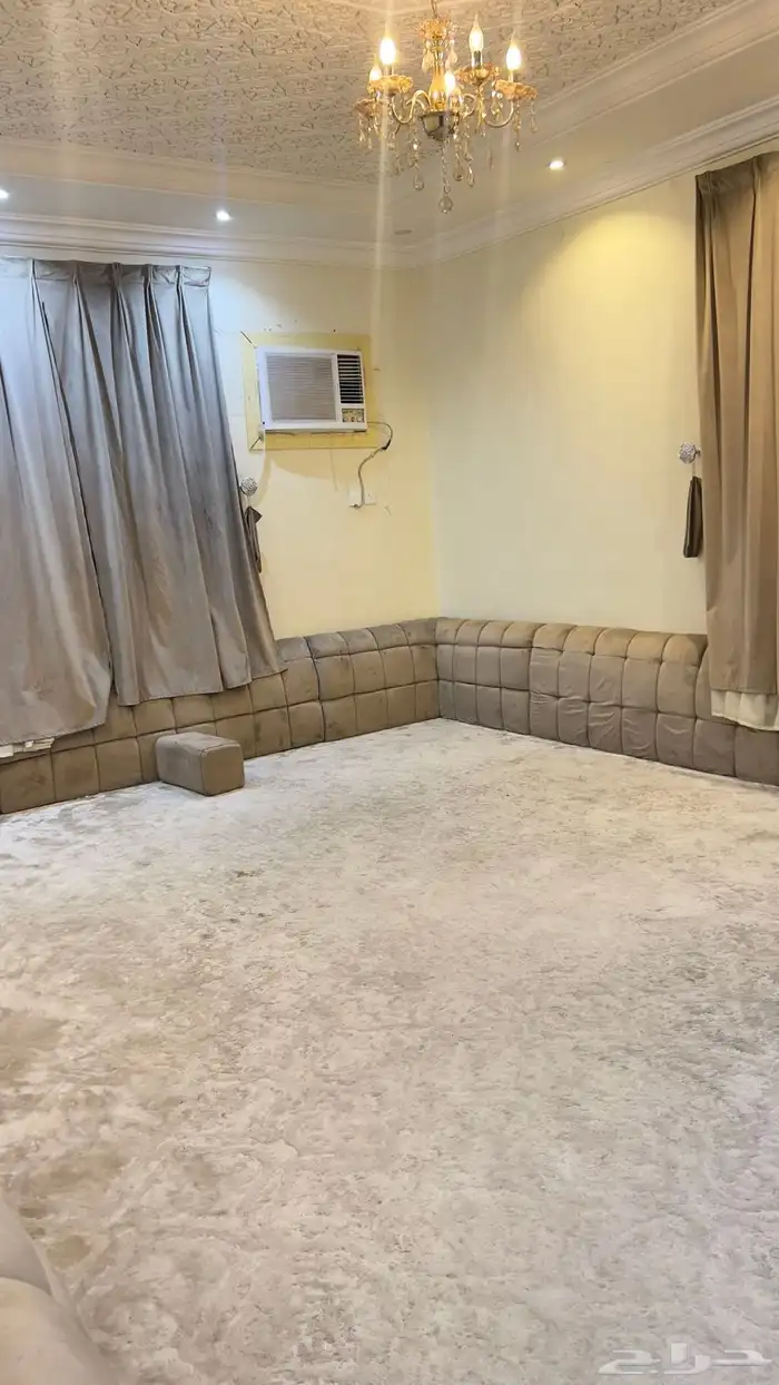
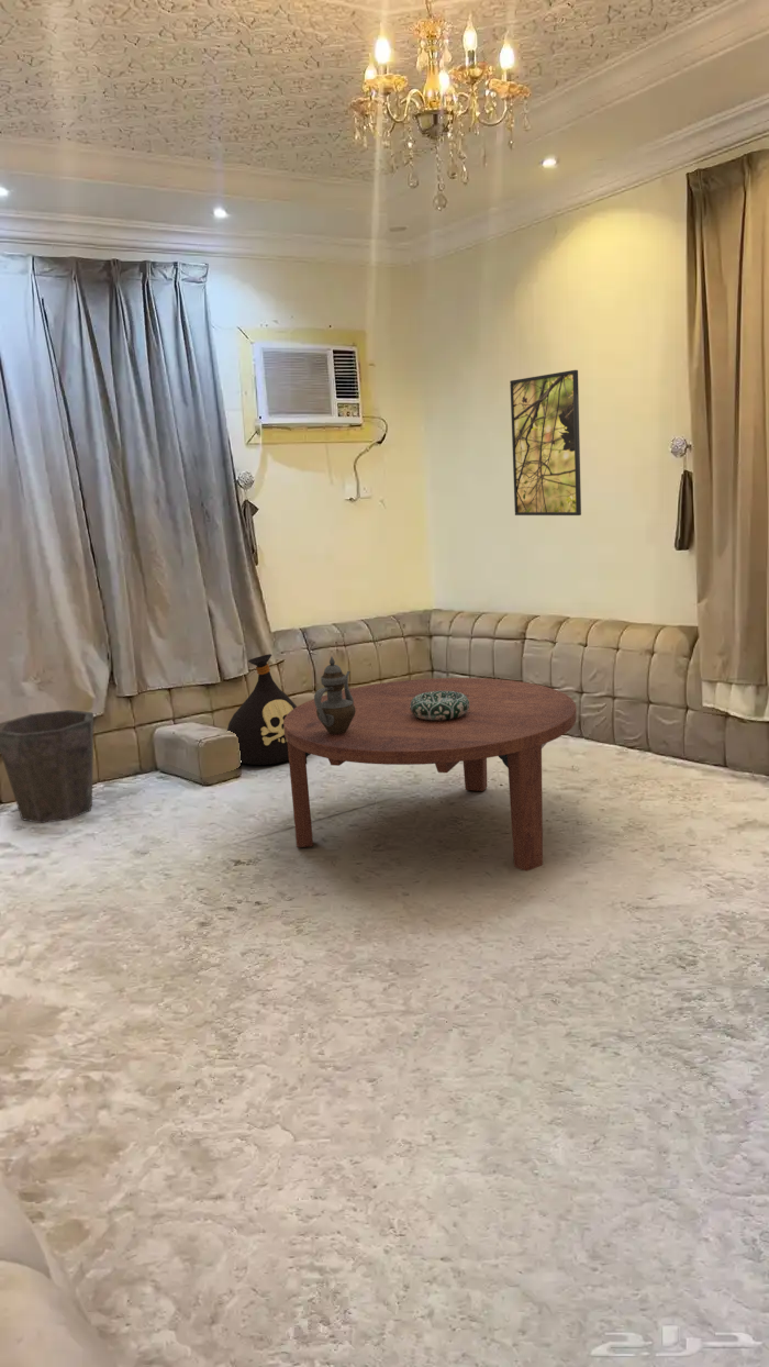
+ teapot [313,656,356,734]
+ bag [226,653,298,766]
+ decorative bowl [410,691,469,721]
+ waste bin [0,709,94,824]
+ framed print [509,369,582,516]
+ coffee table [283,677,578,871]
